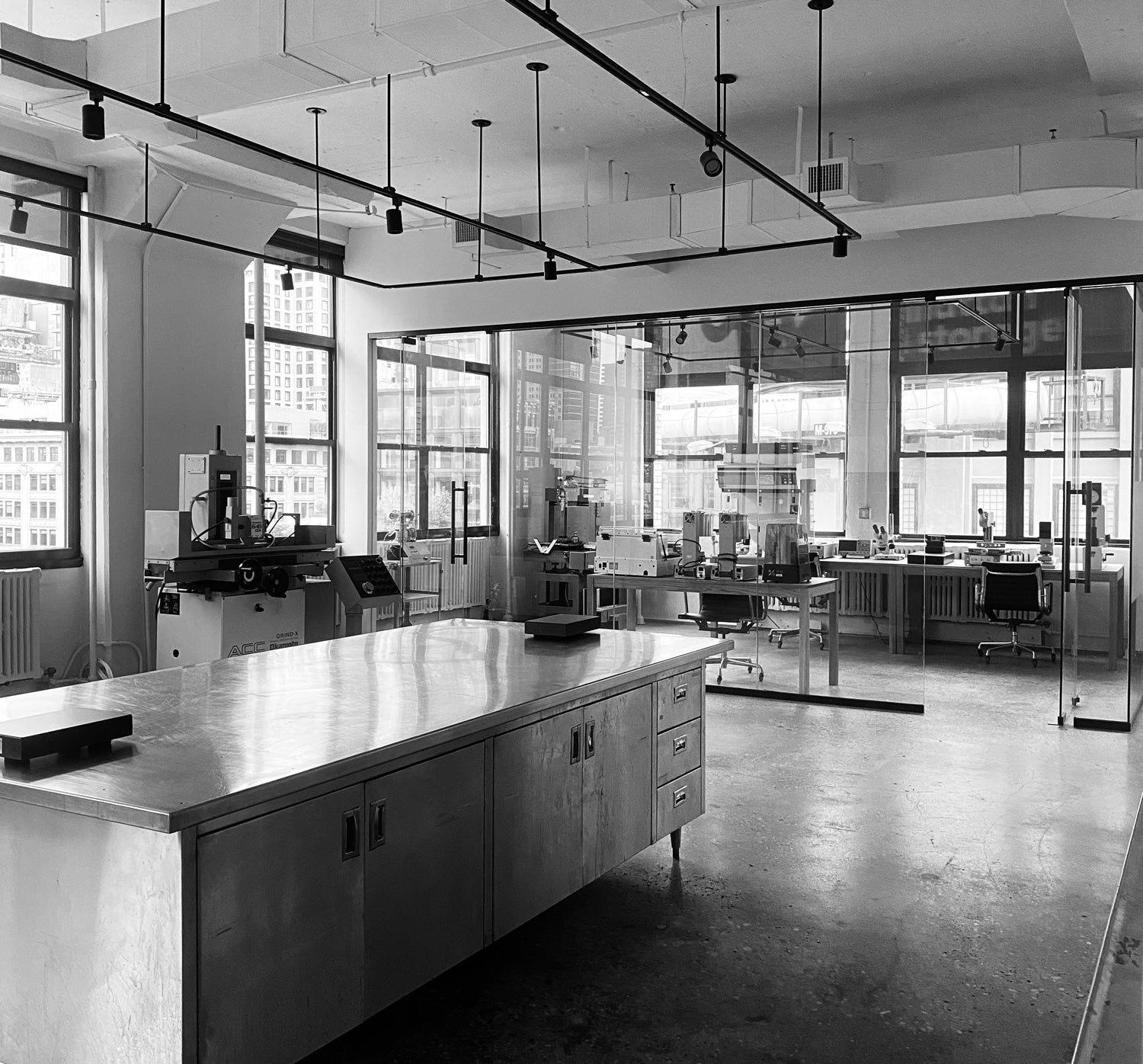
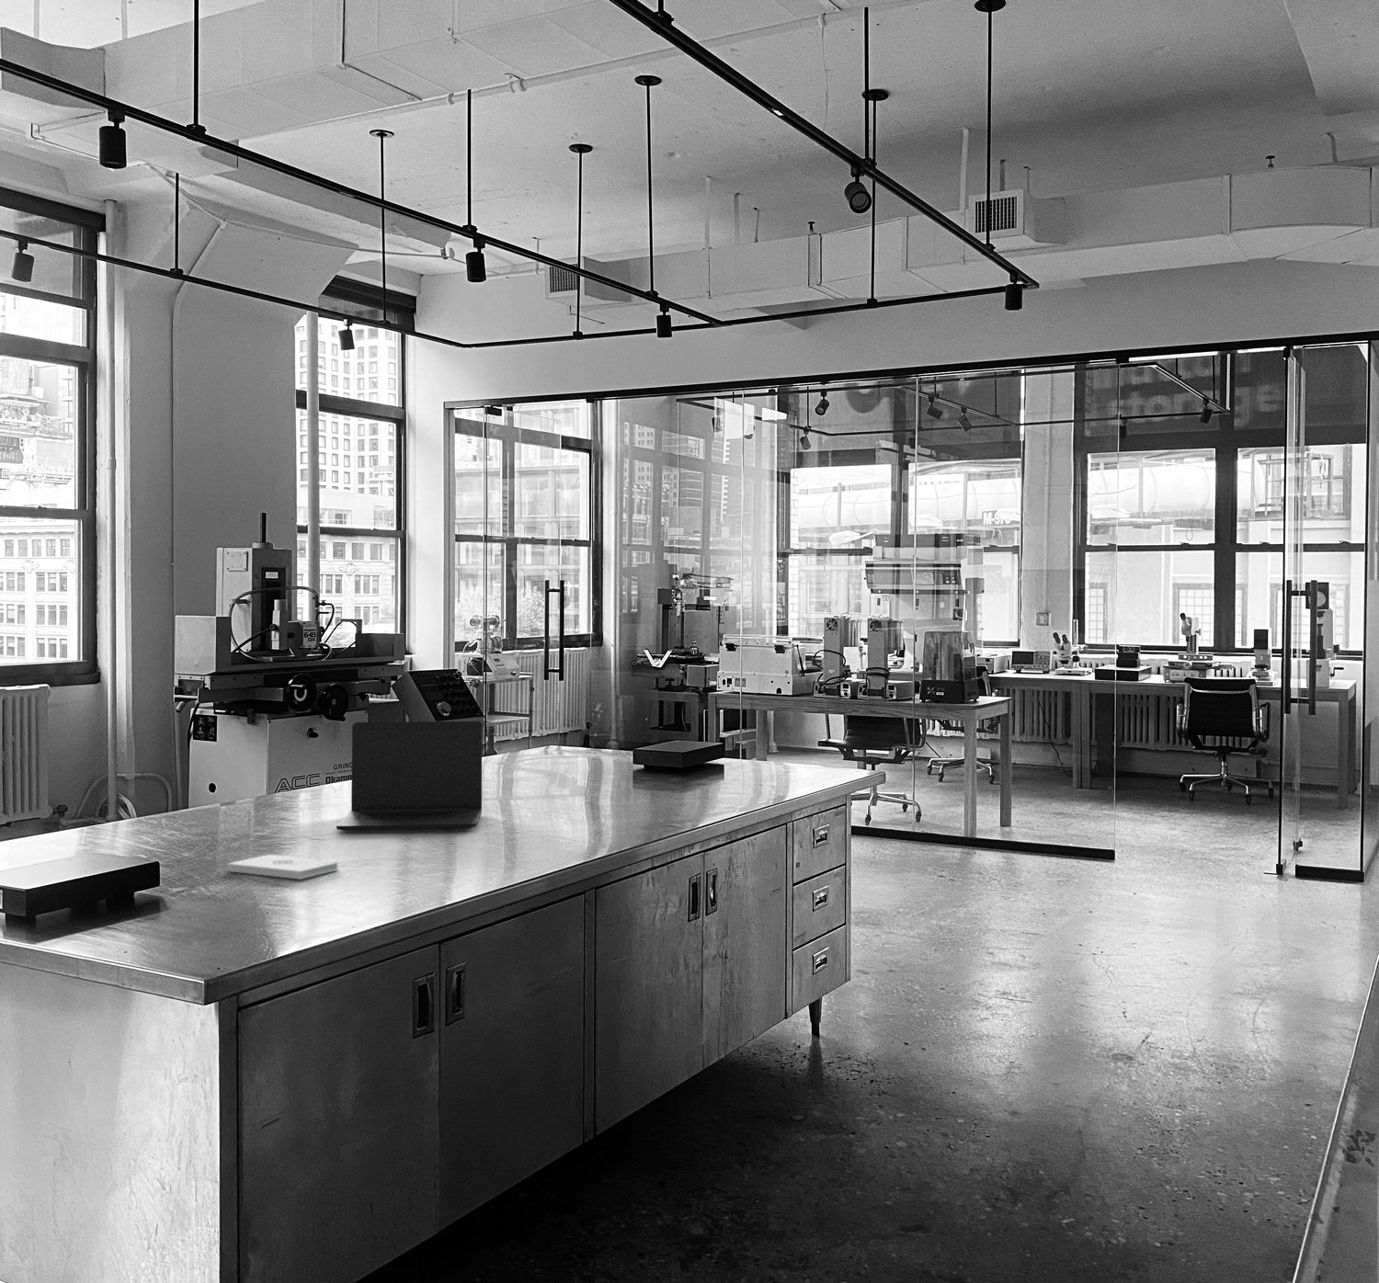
+ notepad [226,854,339,880]
+ laptop [335,721,483,832]
